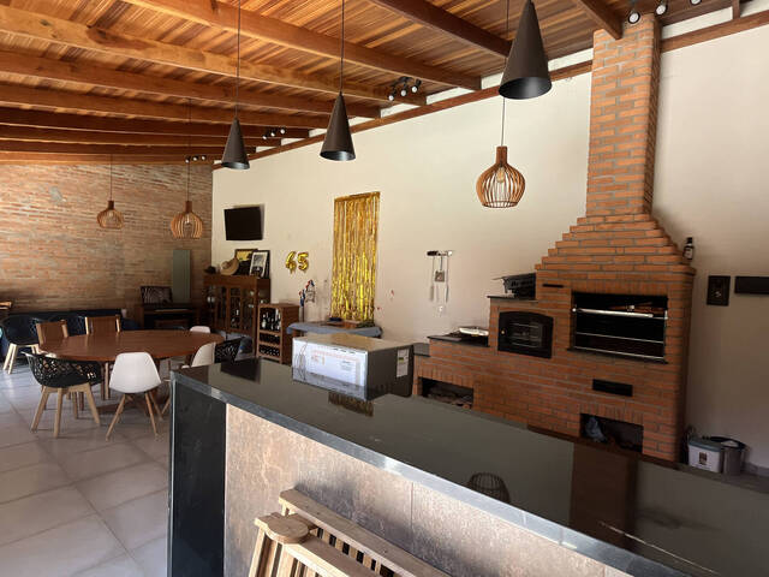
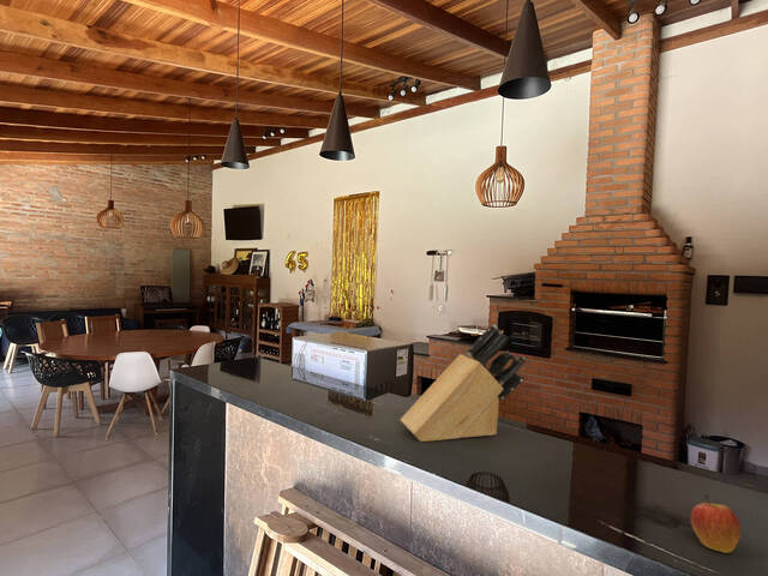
+ fruit [690,493,743,554]
+ knife block [400,324,528,443]
